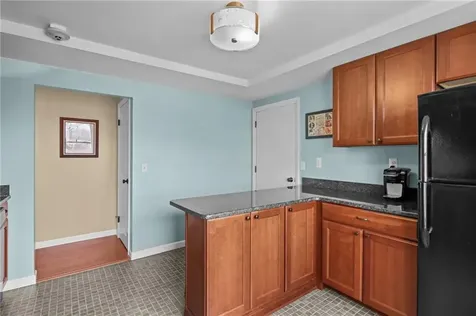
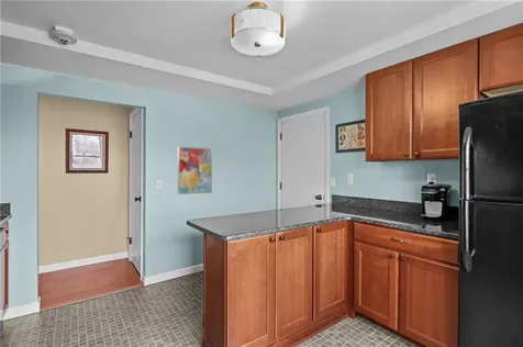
+ wall art [177,145,213,195]
